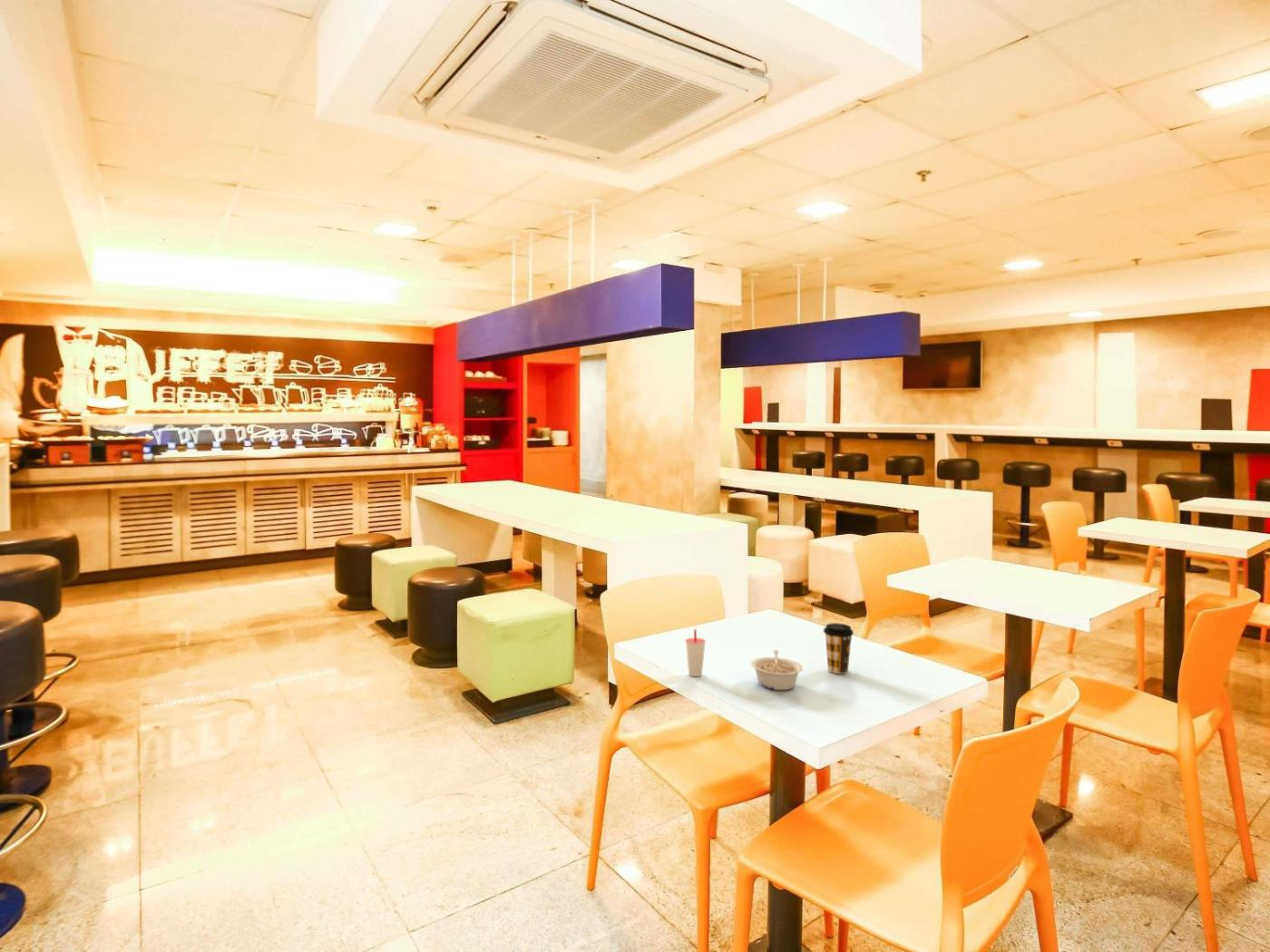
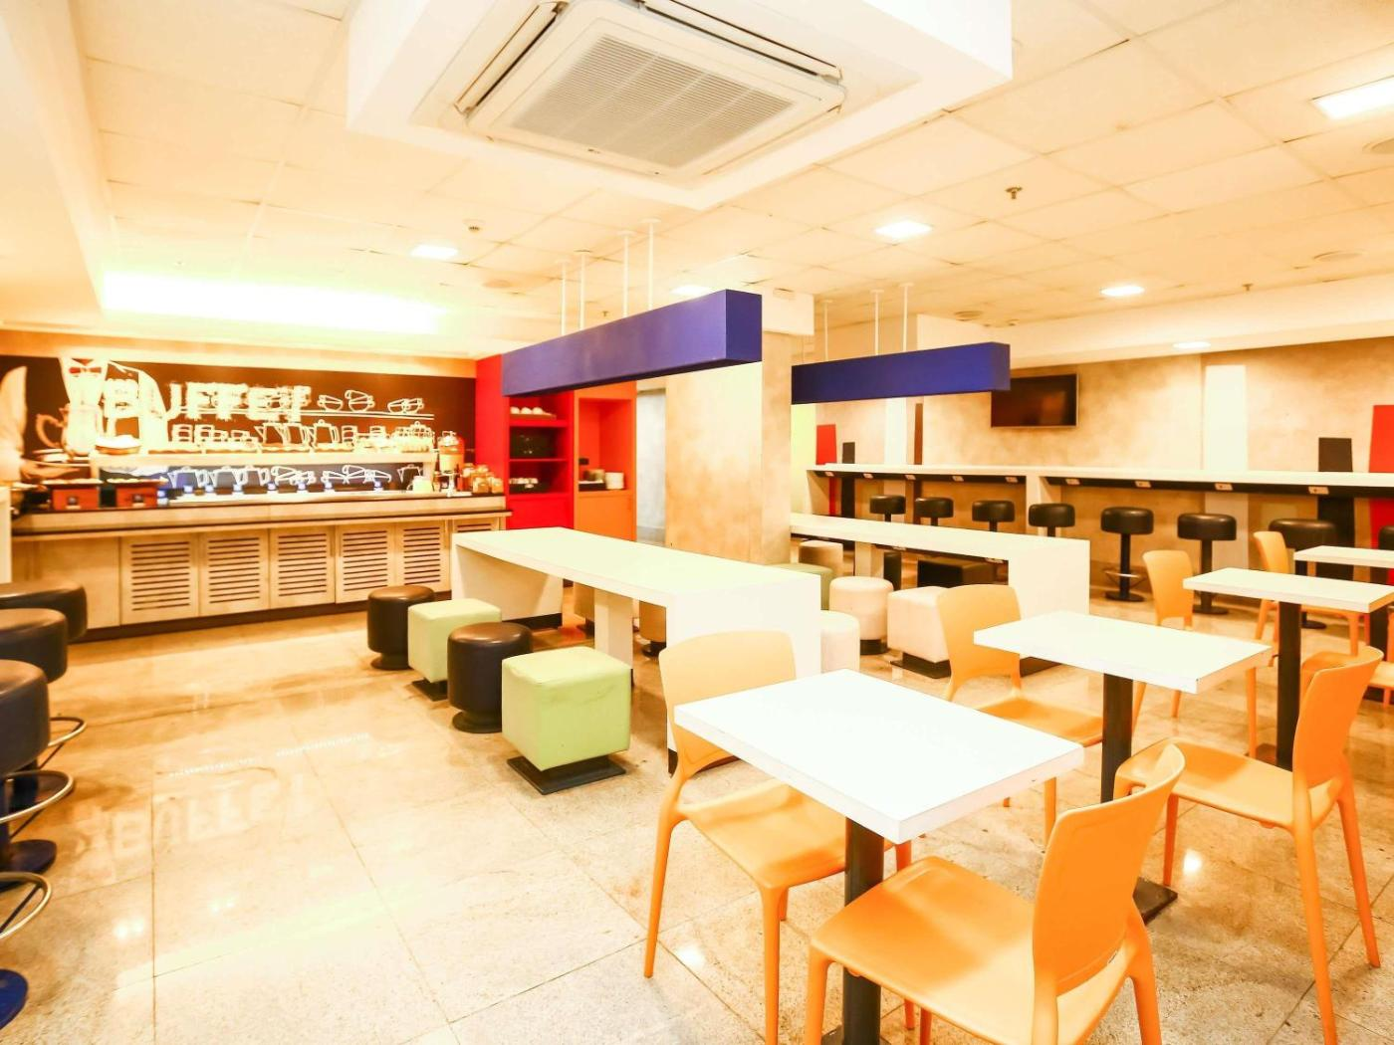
- coffee cup [823,622,855,675]
- cup [684,628,707,677]
- legume [750,649,804,691]
